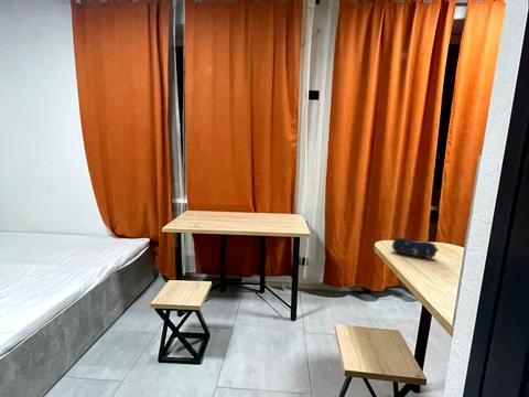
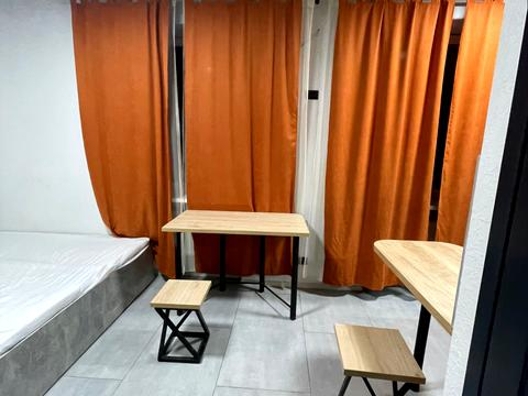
- pencil case [390,237,440,259]
